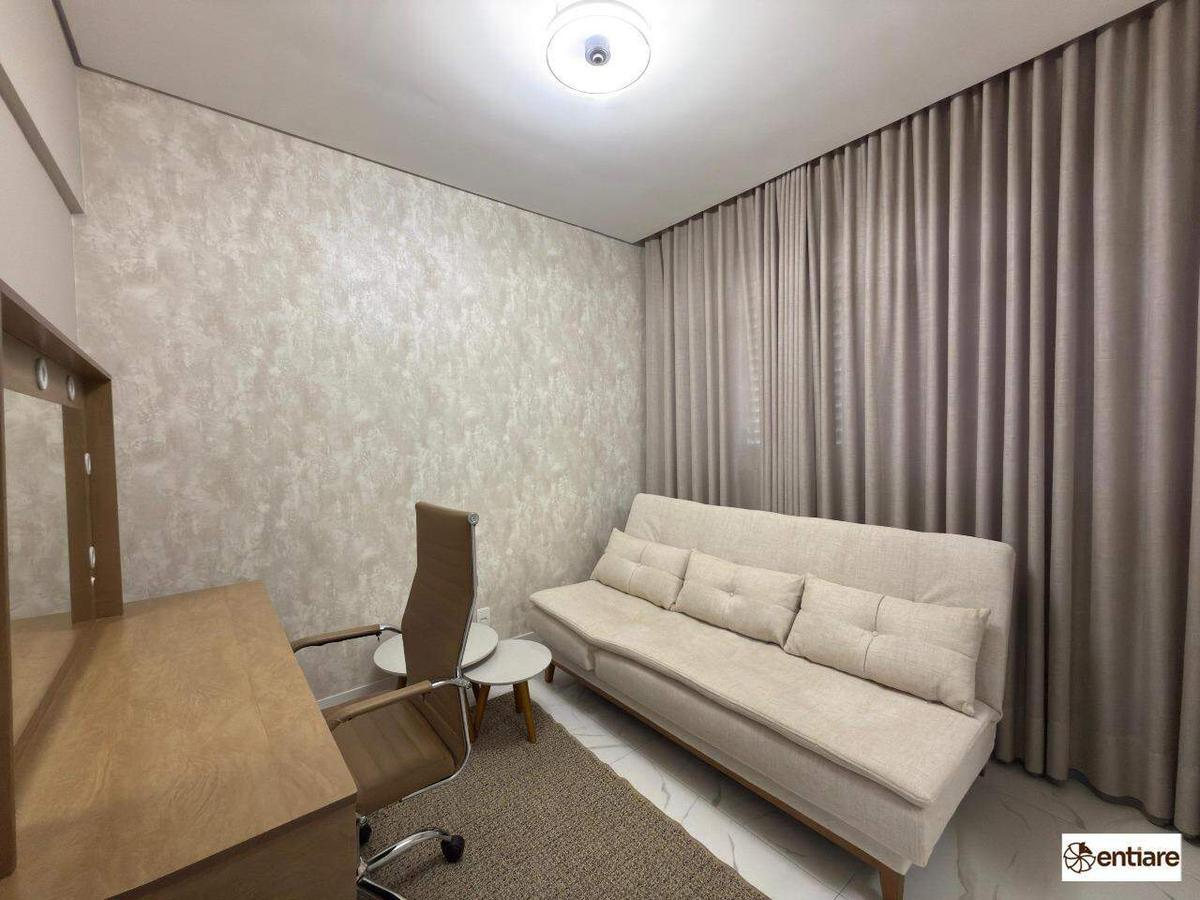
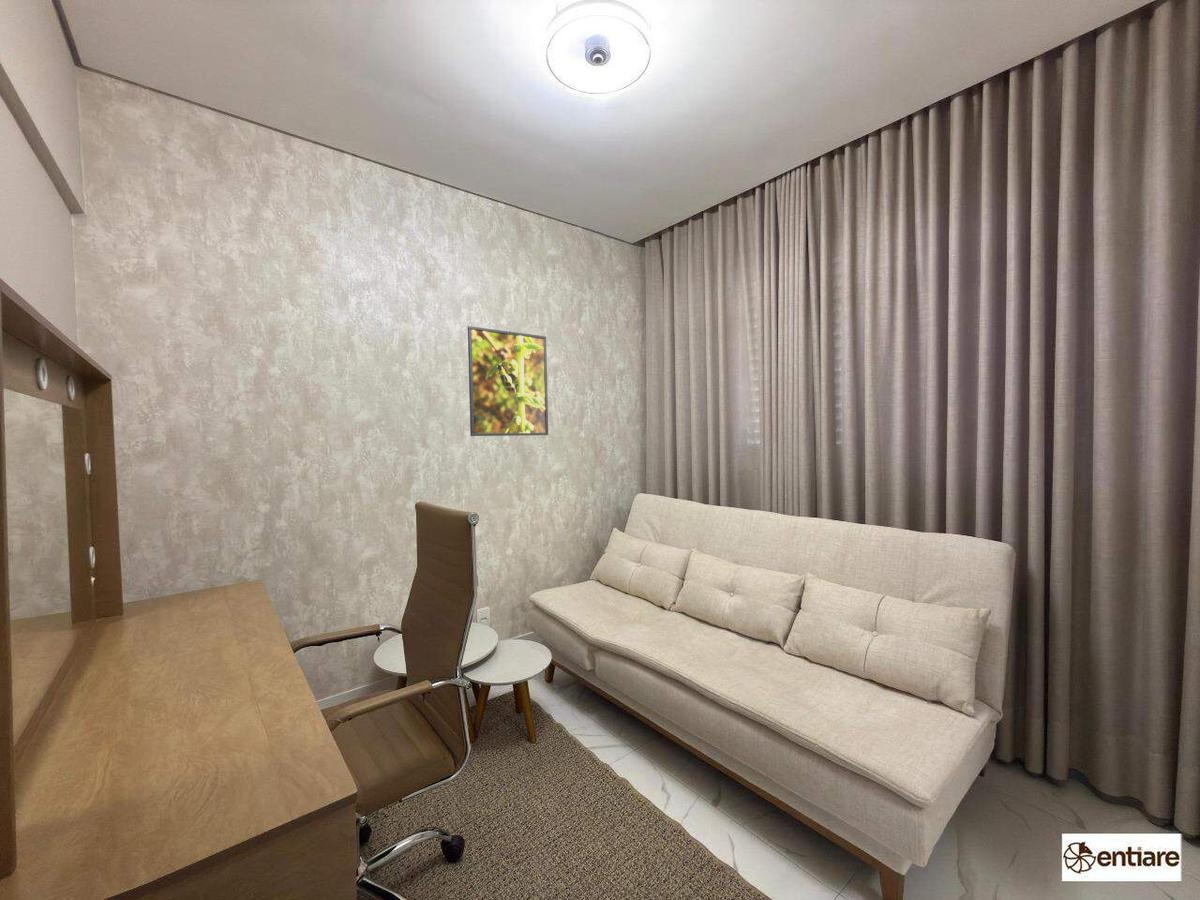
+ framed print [467,325,549,437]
